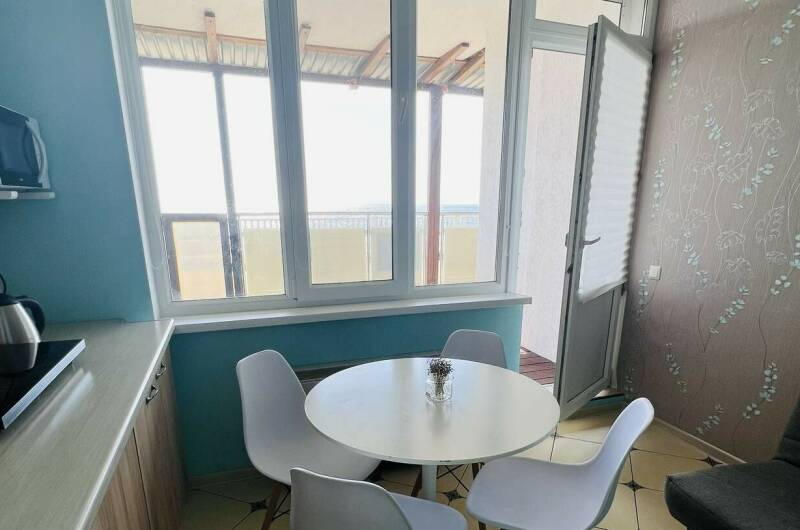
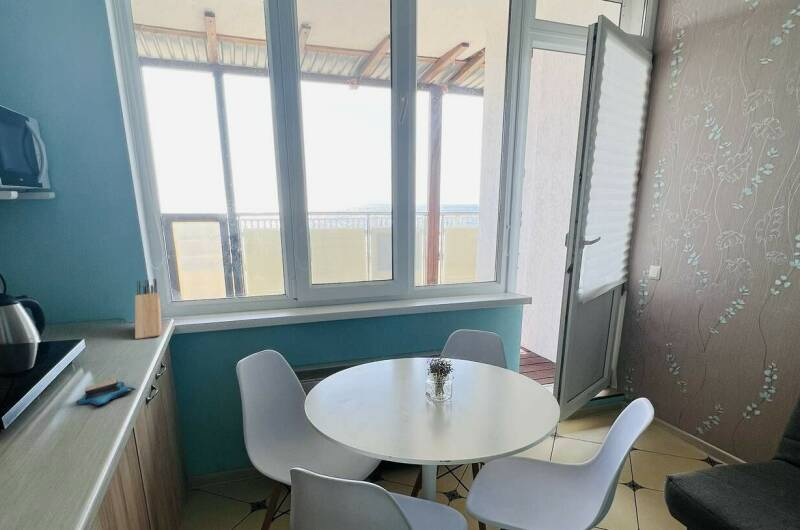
+ knife block [134,278,163,340]
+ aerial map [77,378,136,408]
